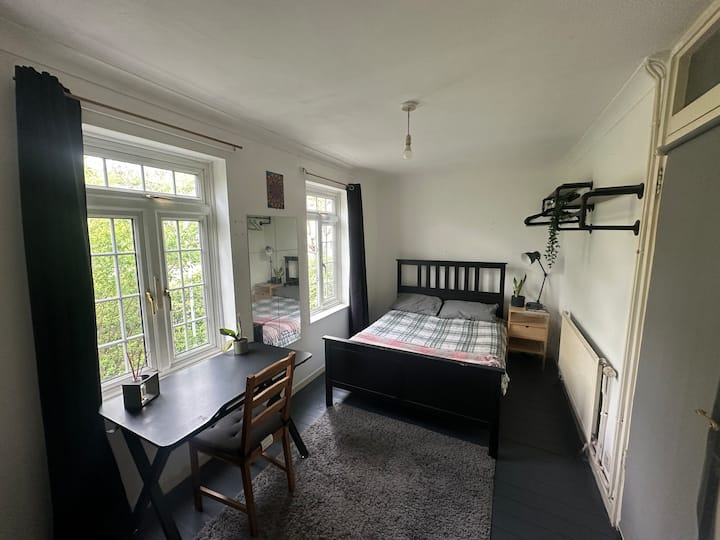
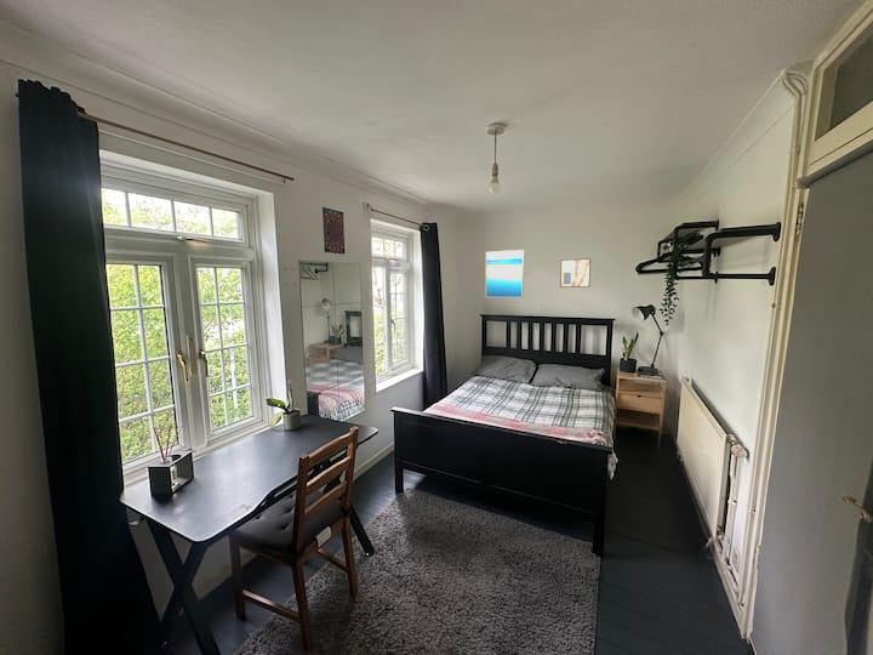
+ wall art [484,249,525,300]
+ wall art [559,257,592,289]
